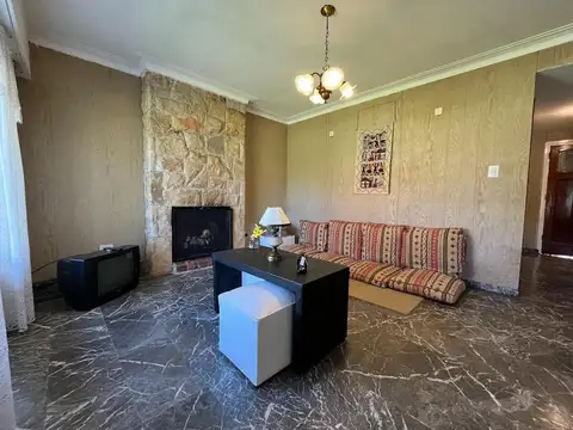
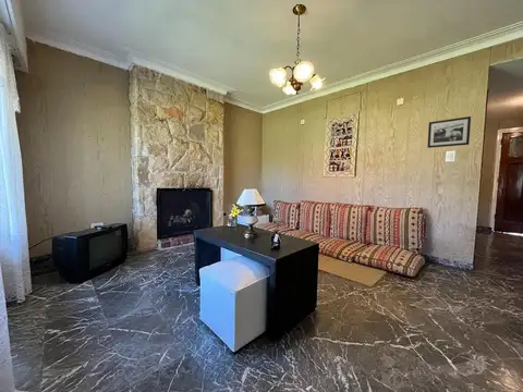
+ picture frame [426,115,472,149]
